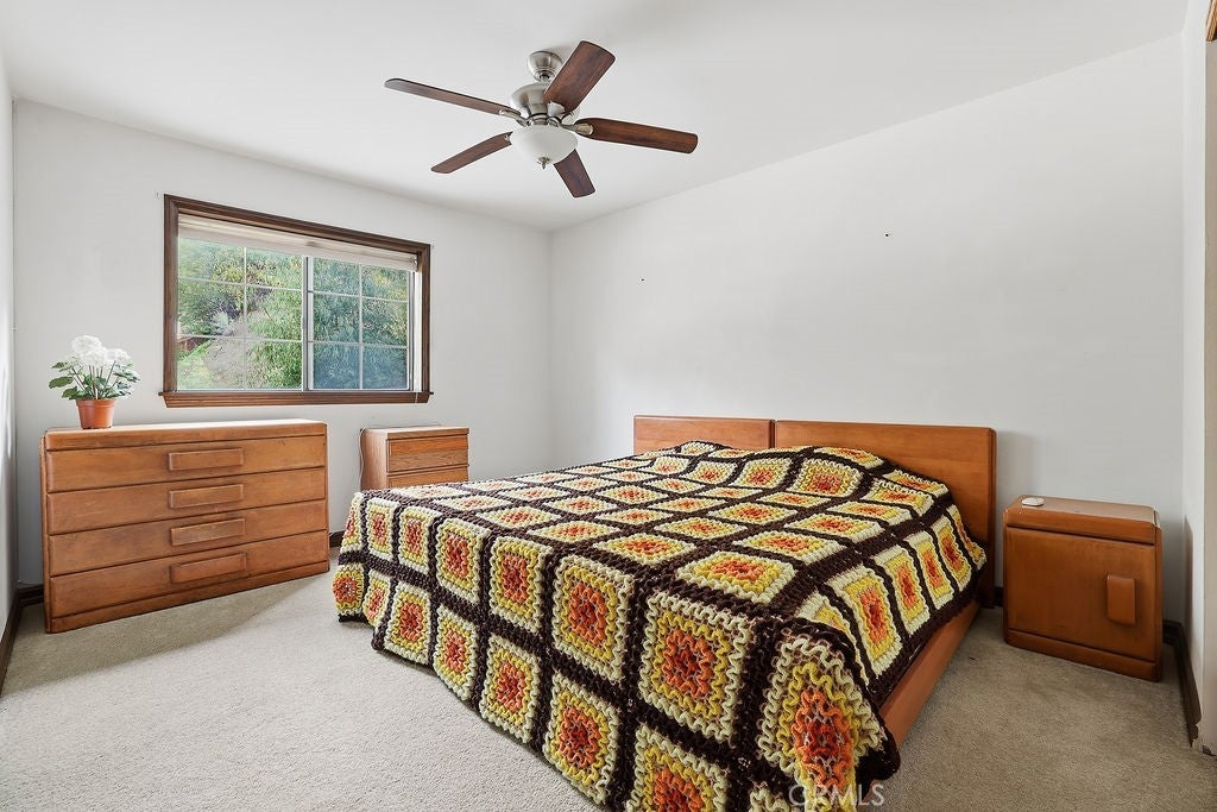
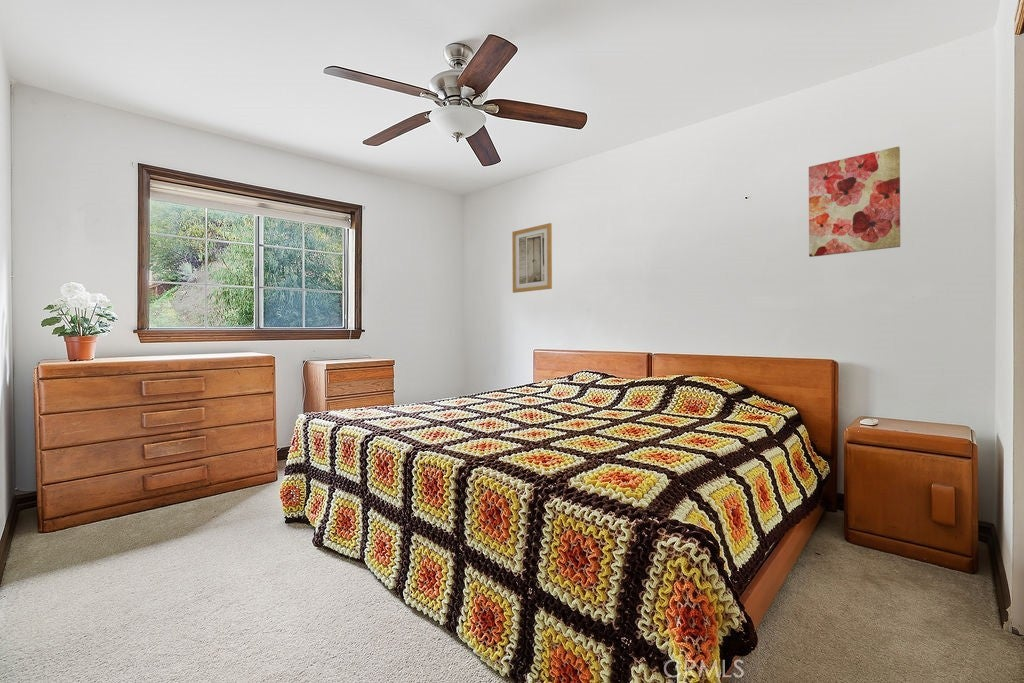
+ wall art [511,222,553,294]
+ wall art [808,145,901,258]
